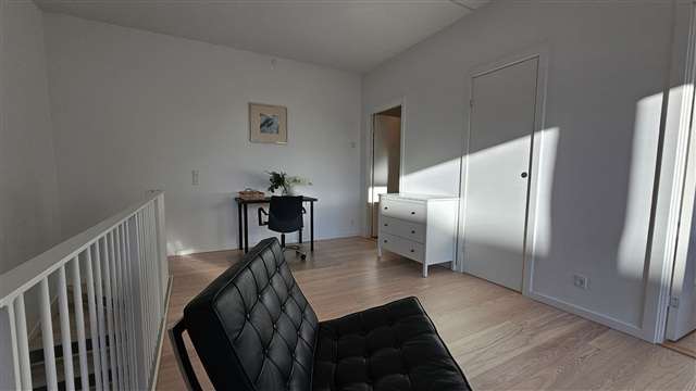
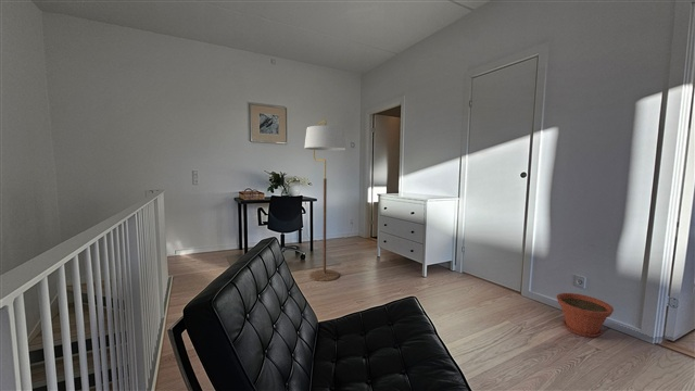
+ floor lamp [303,119,348,282]
+ plant pot [556,292,615,338]
